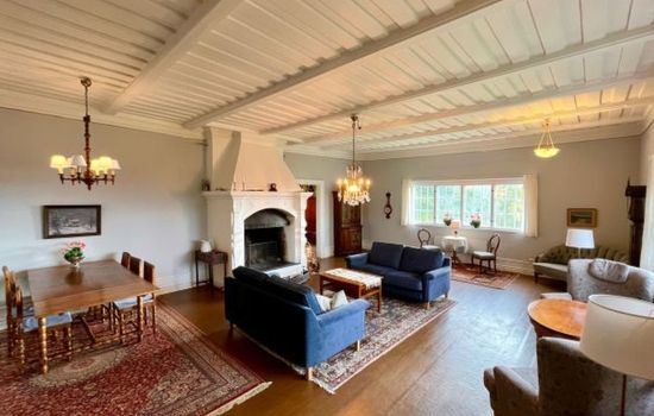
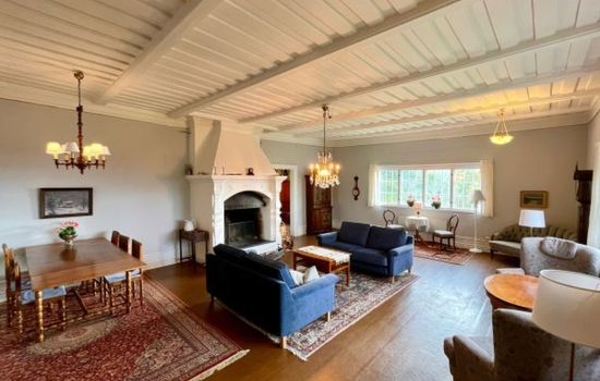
+ floor lamp [465,188,487,254]
